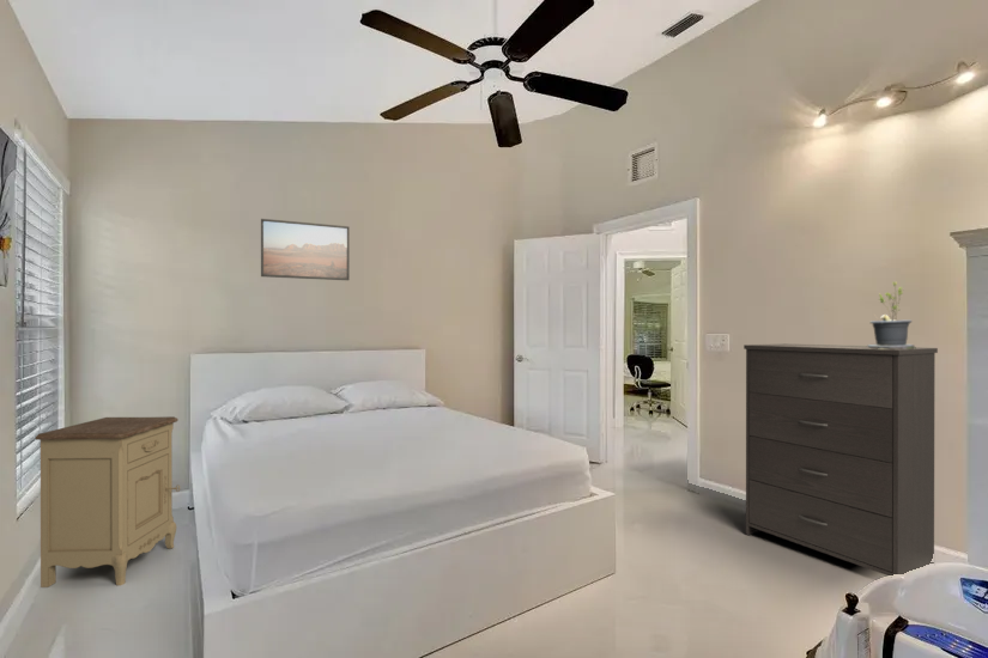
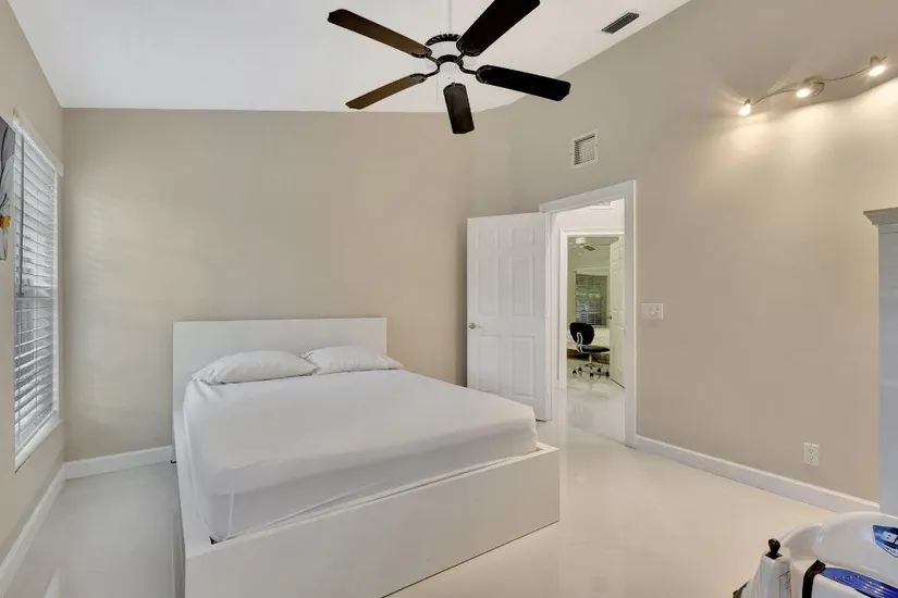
- dresser [742,343,939,577]
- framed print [260,218,351,281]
- nightstand [35,415,181,589]
- potted plant [866,280,916,349]
